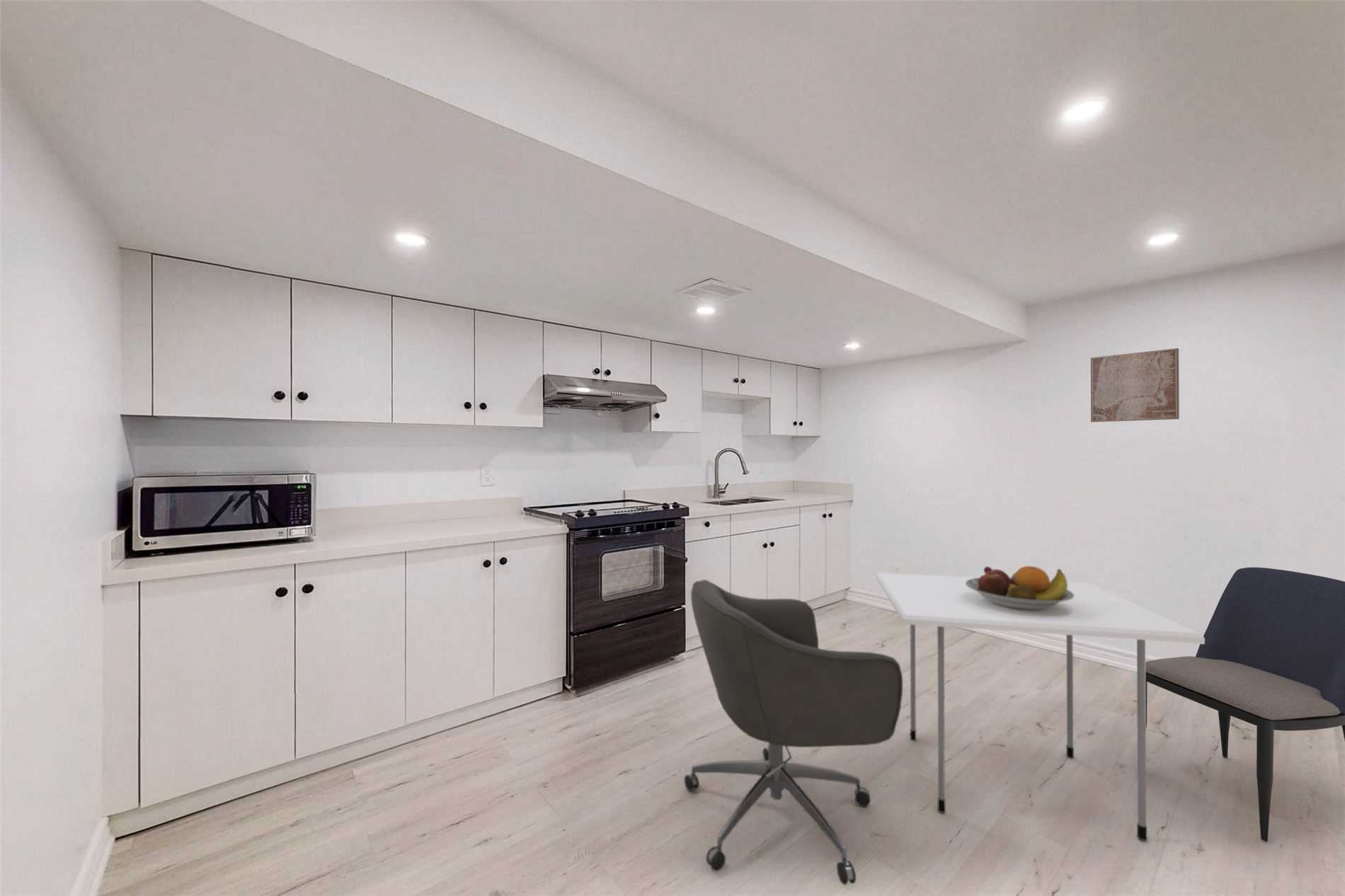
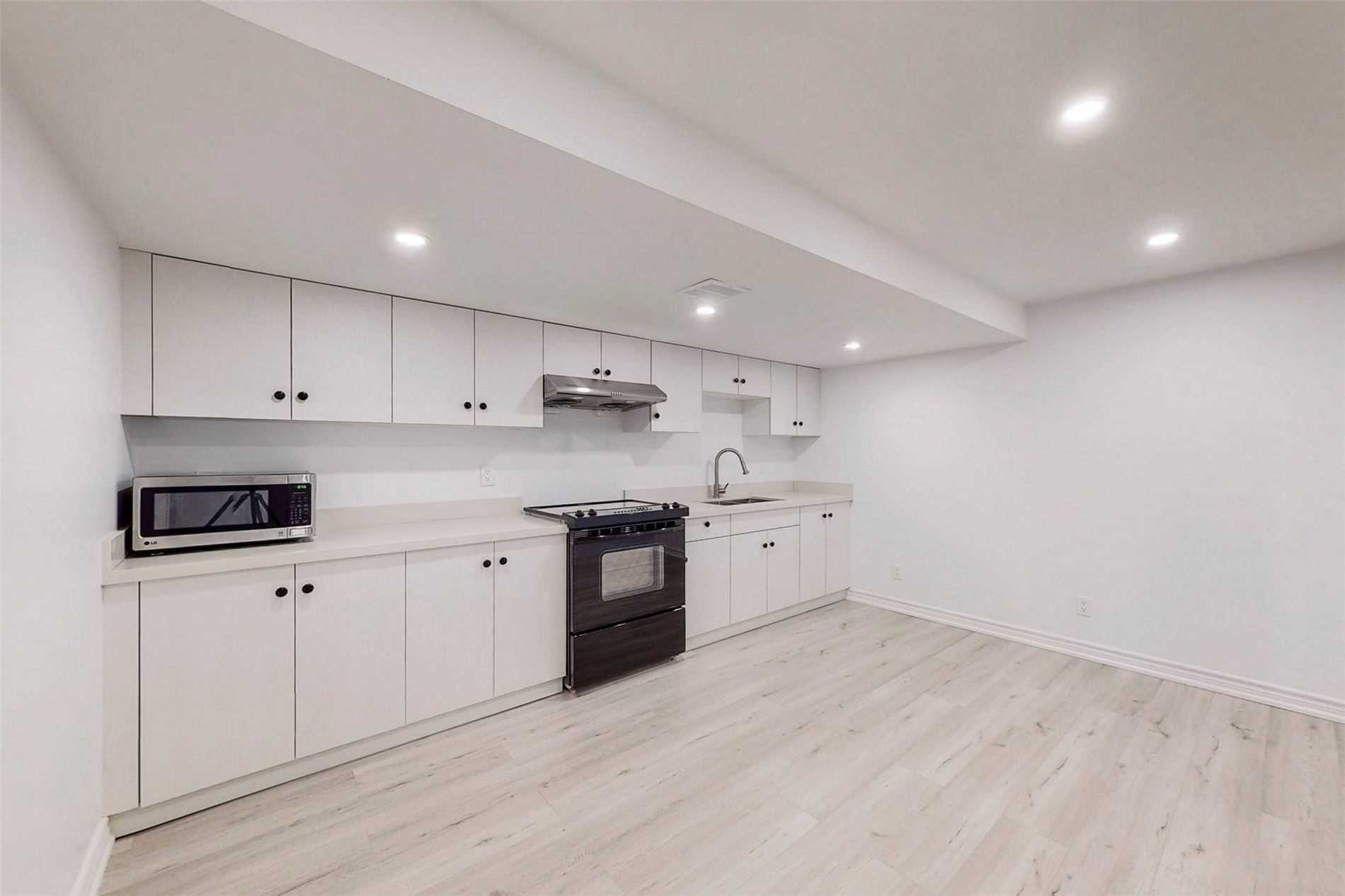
- fruit bowl [966,565,1074,610]
- wall art [1090,348,1180,423]
- chair [1145,567,1345,842]
- dining table [876,572,1204,842]
- chair [683,579,903,885]
